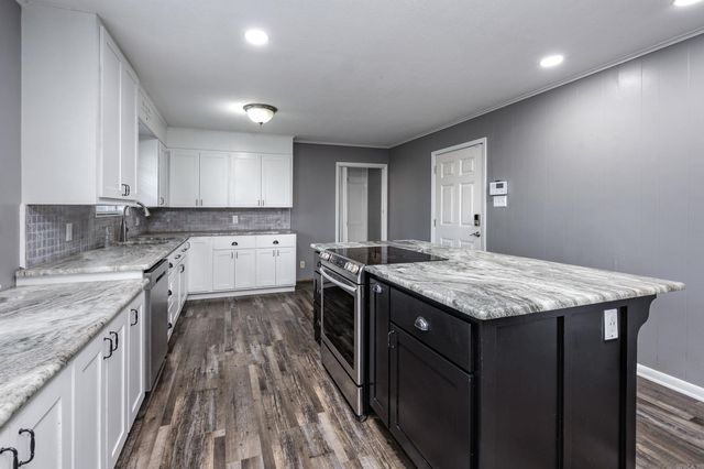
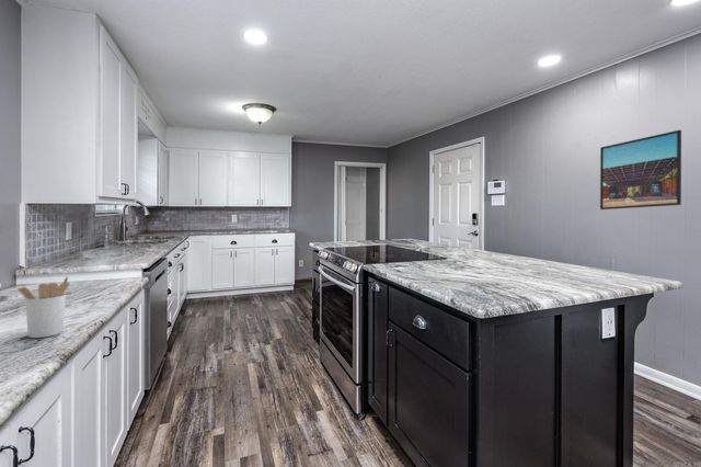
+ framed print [599,129,682,210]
+ utensil holder [16,276,71,339]
